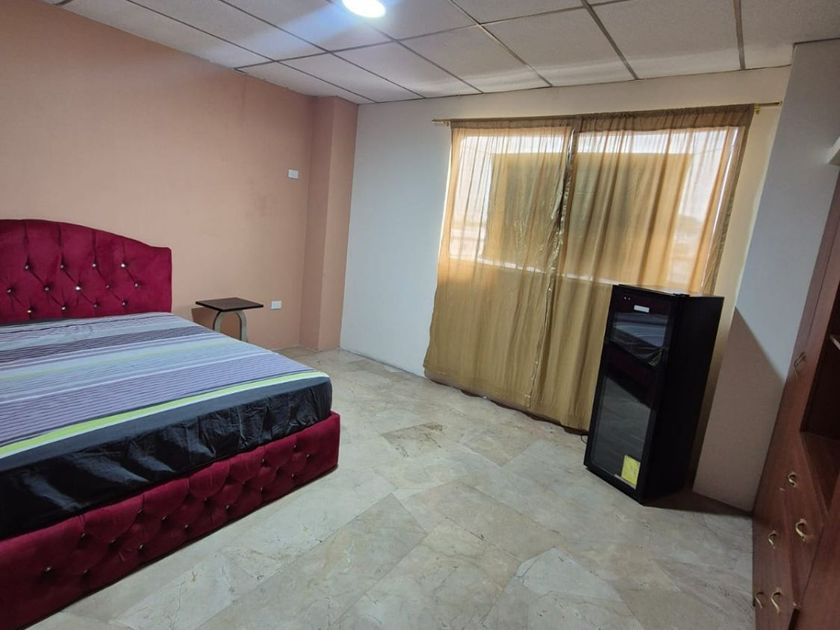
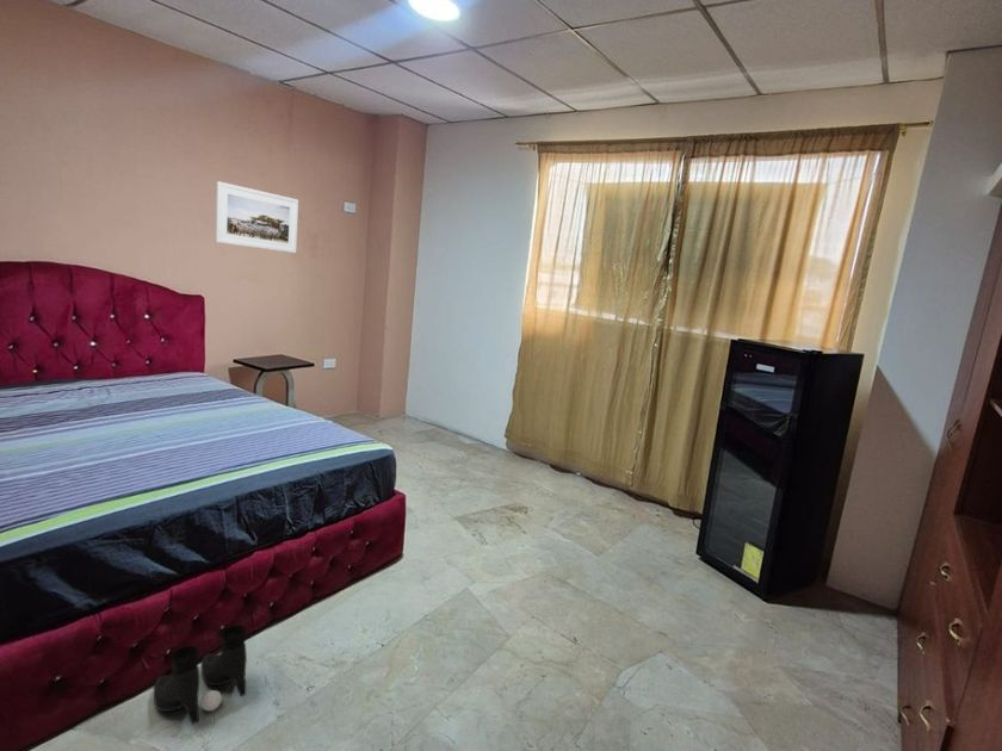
+ boots [153,623,248,725]
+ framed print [215,180,299,254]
